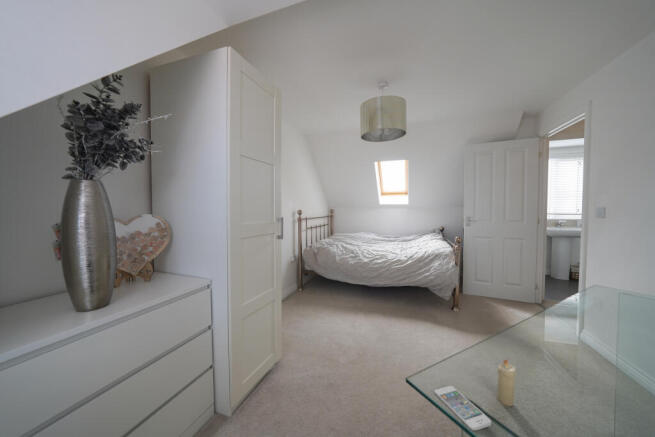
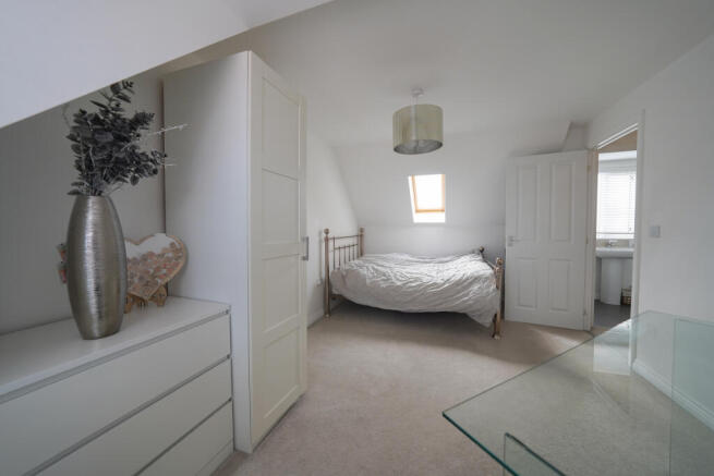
- smartphone [433,385,492,431]
- candle [496,358,517,407]
